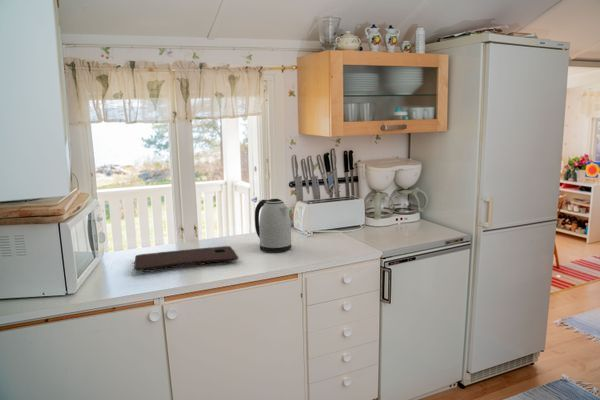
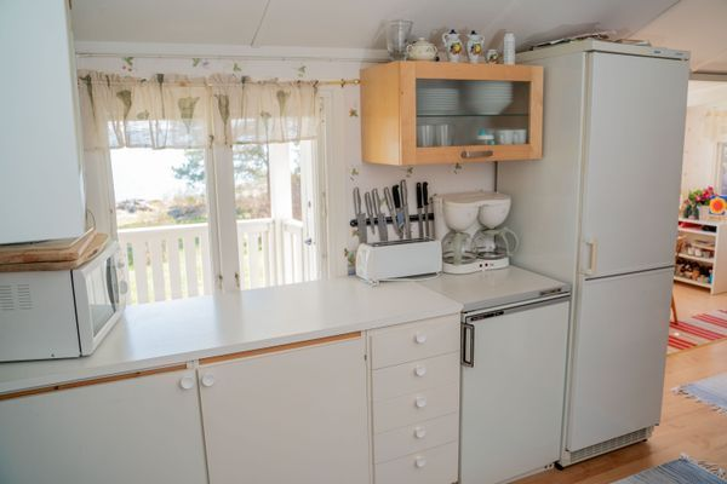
- cutting board [133,245,239,273]
- kettle [254,198,292,253]
